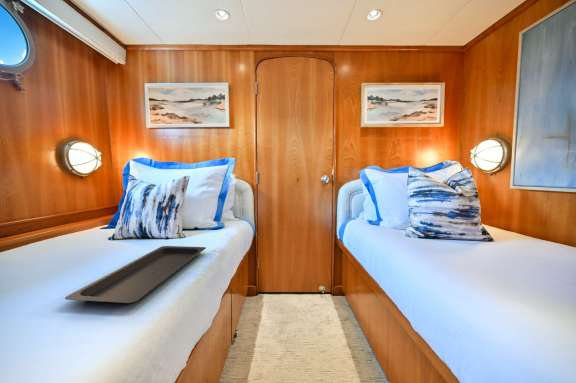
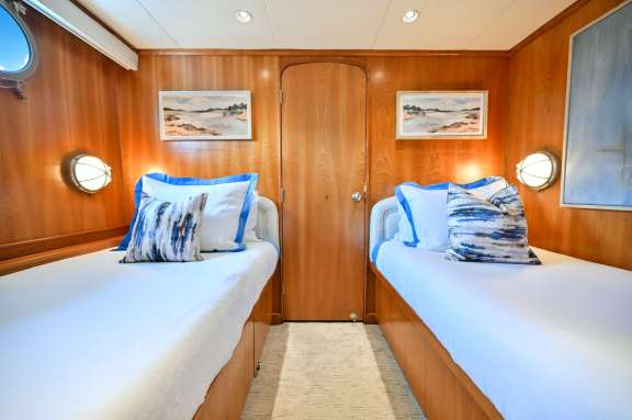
- serving tray [64,245,207,305]
